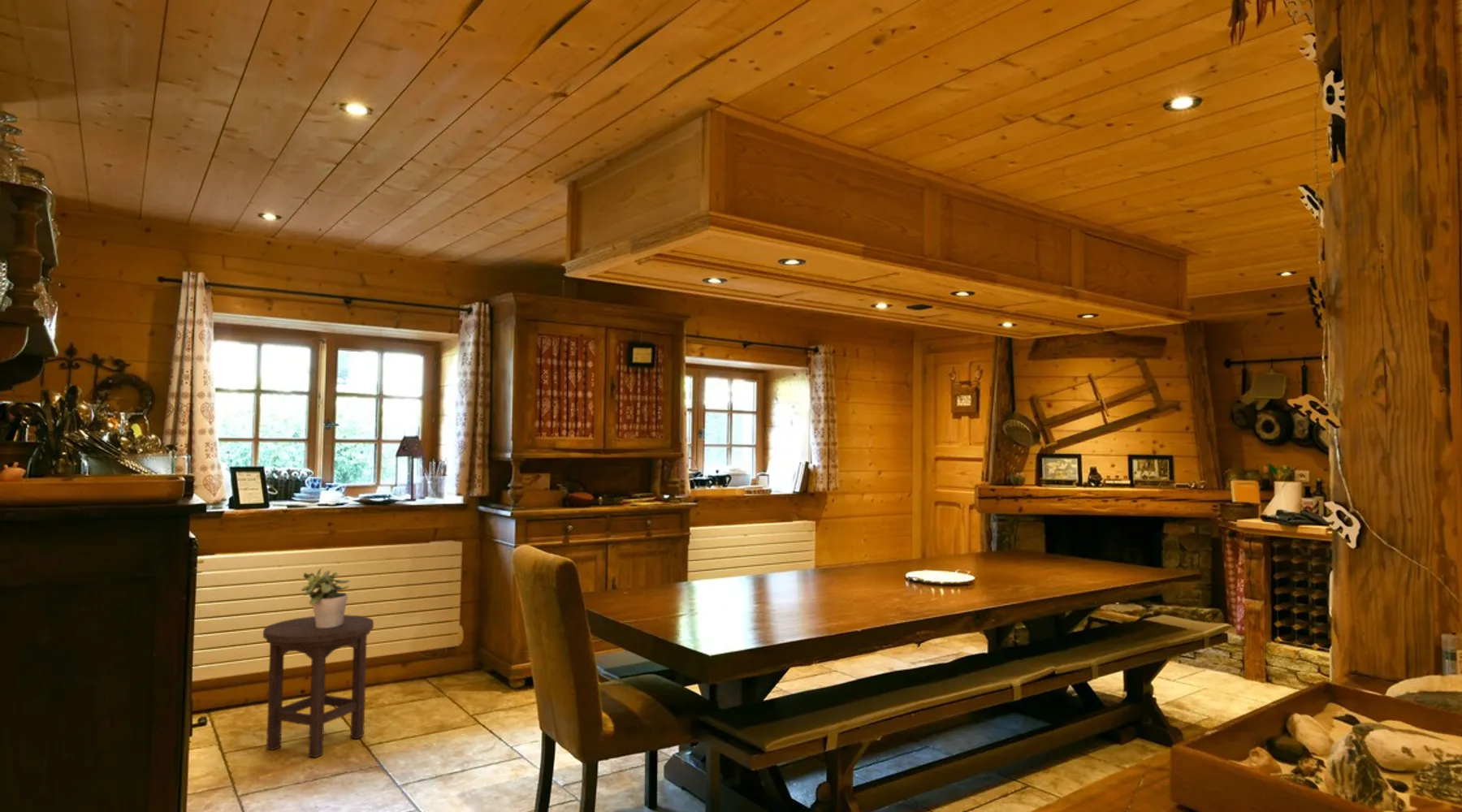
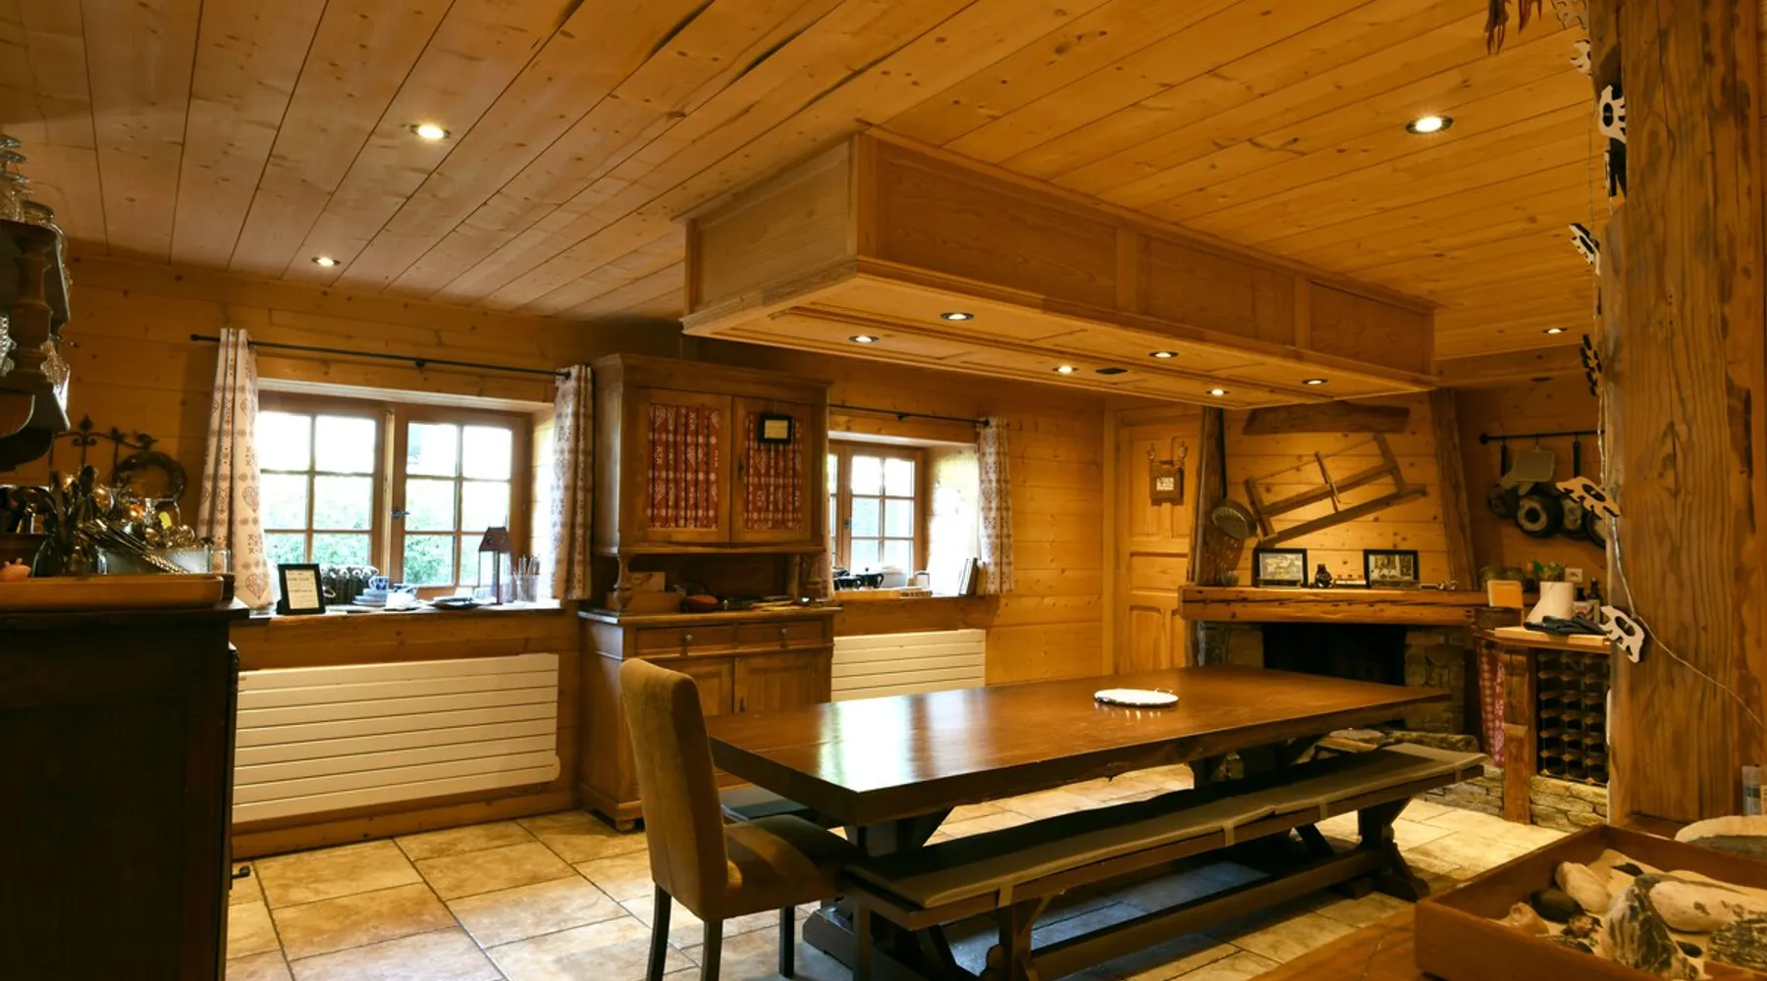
- potted plant [301,567,350,628]
- stool [262,614,374,758]
